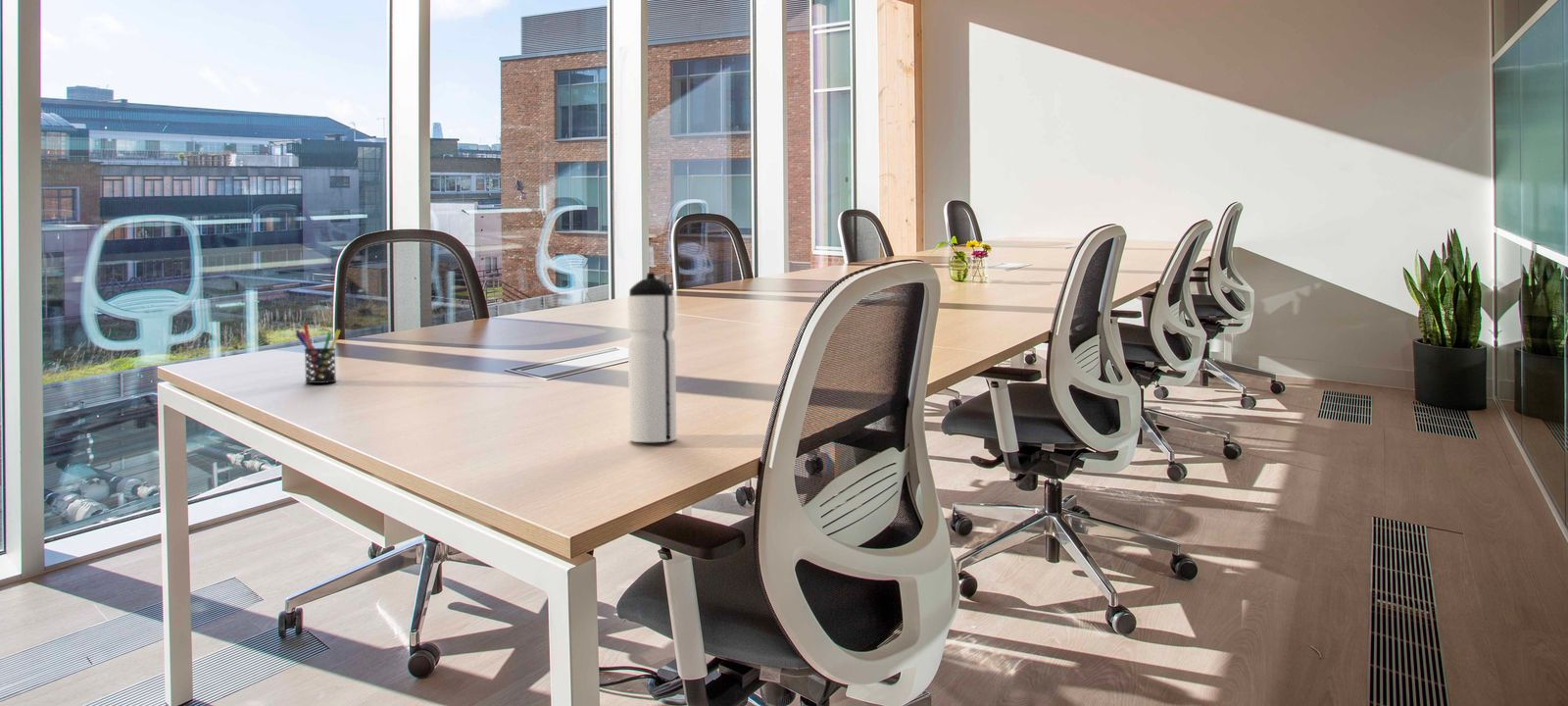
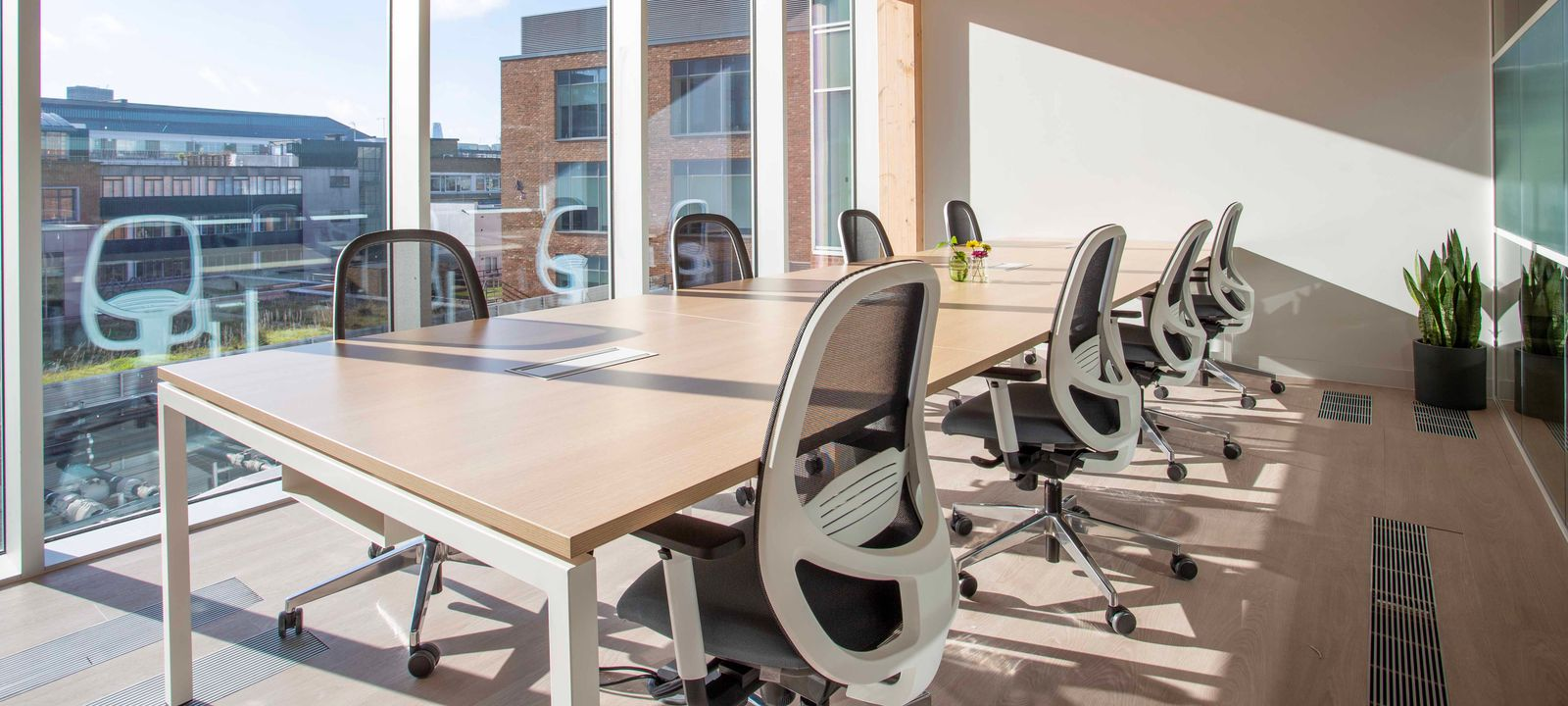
- pen holder [294,323,342,384]
- water bottle [626,272,677,443]
